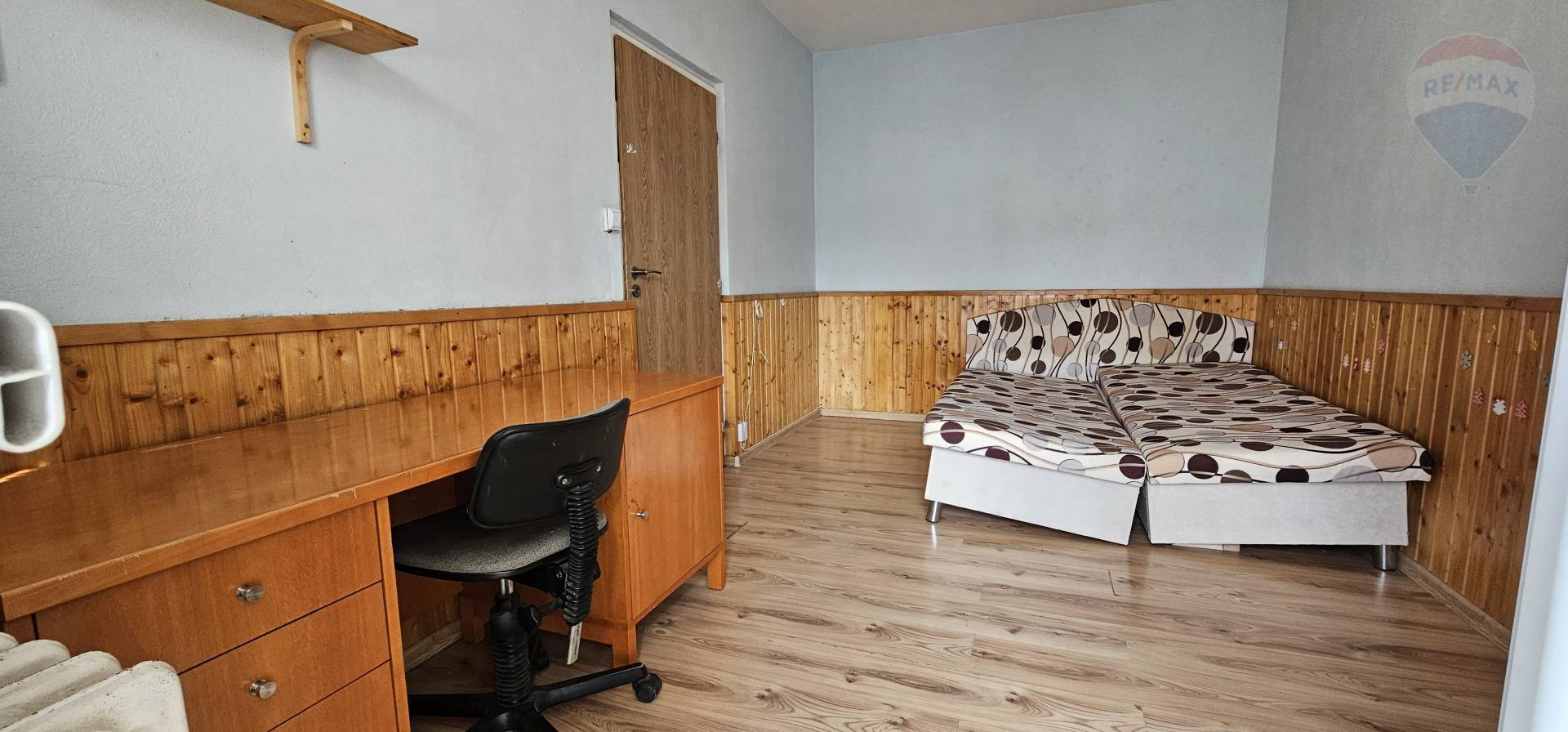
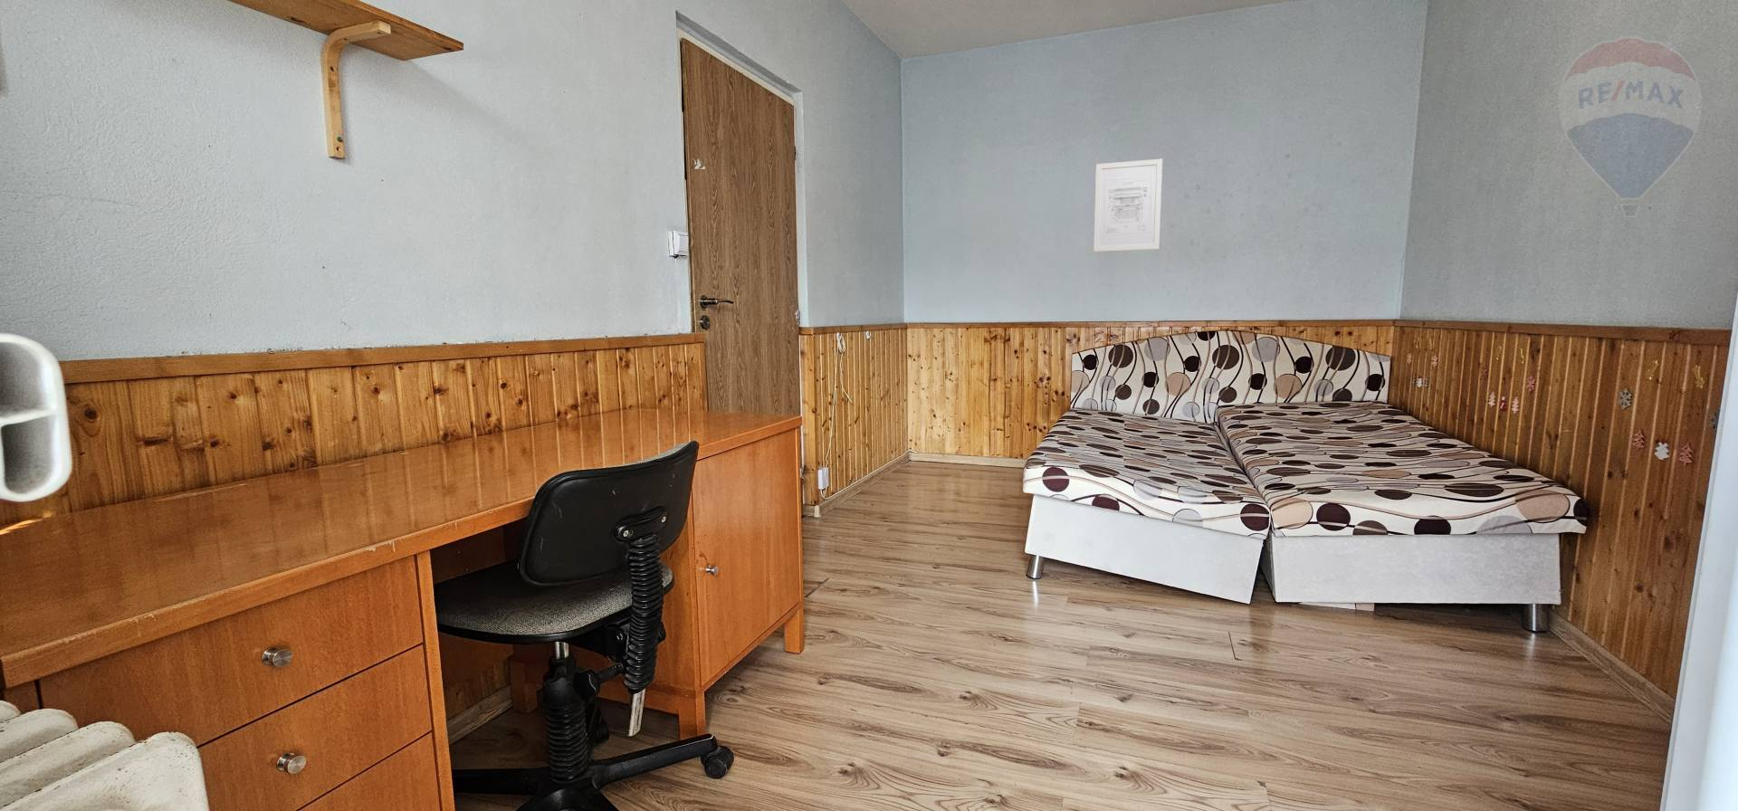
+ wall art [1093,158,1163,253]
